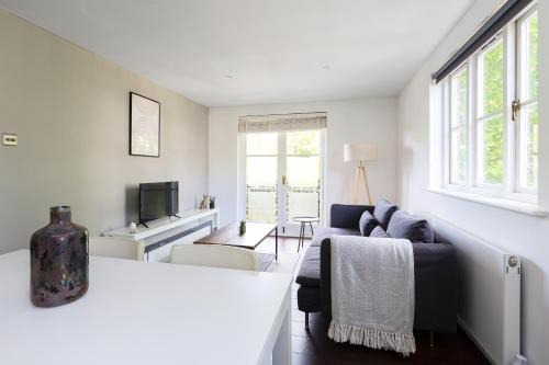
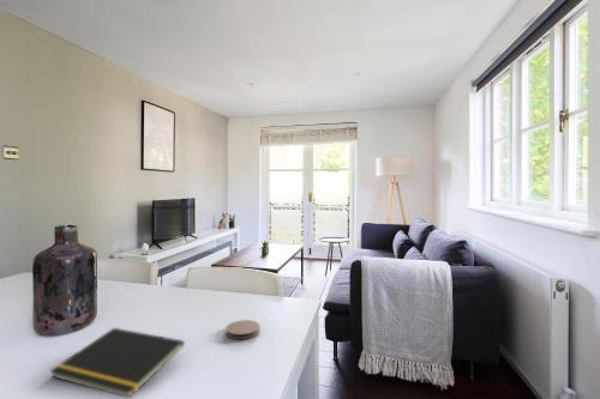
+ coaster [224,319,262,340]
+ notepad [48,327,186,399]
